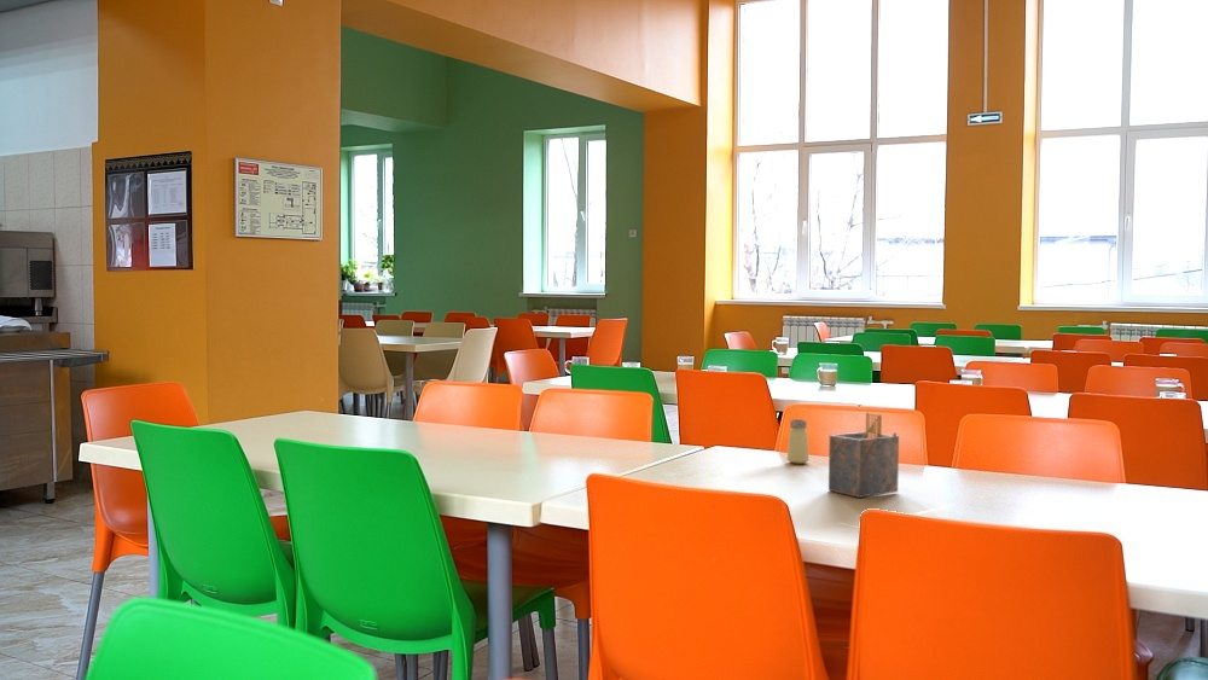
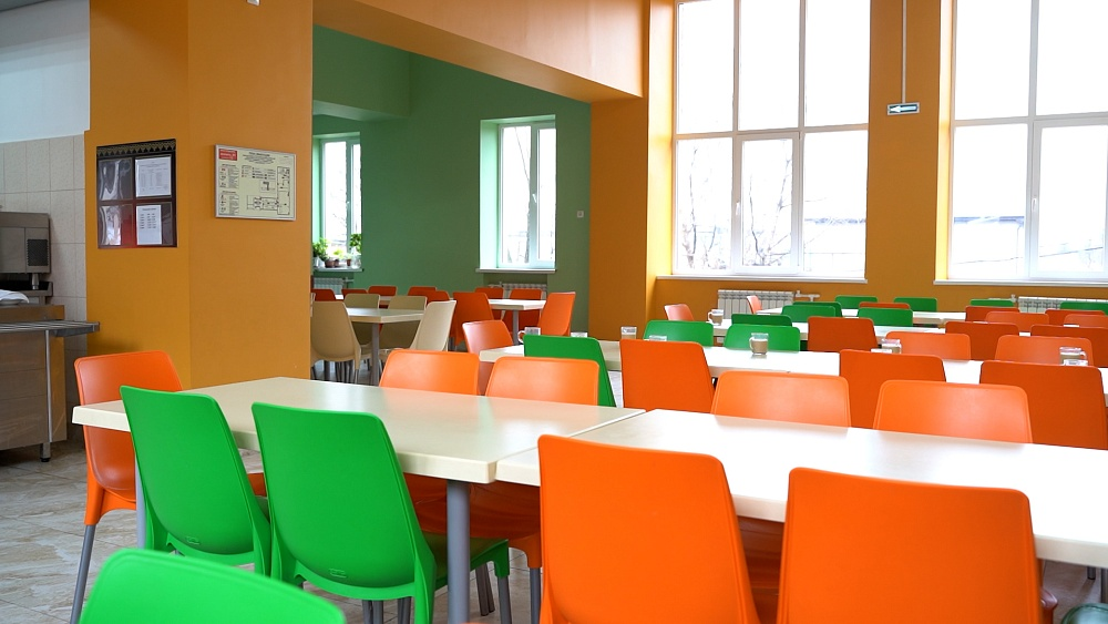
- saltshaker [785,418,811,465]
- napkin holder [827,412,900,499]
